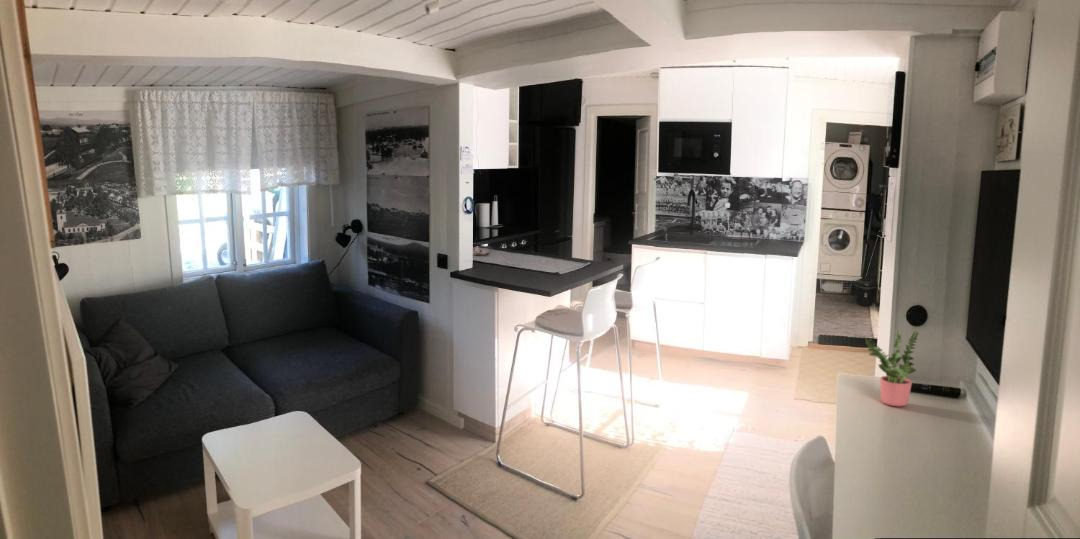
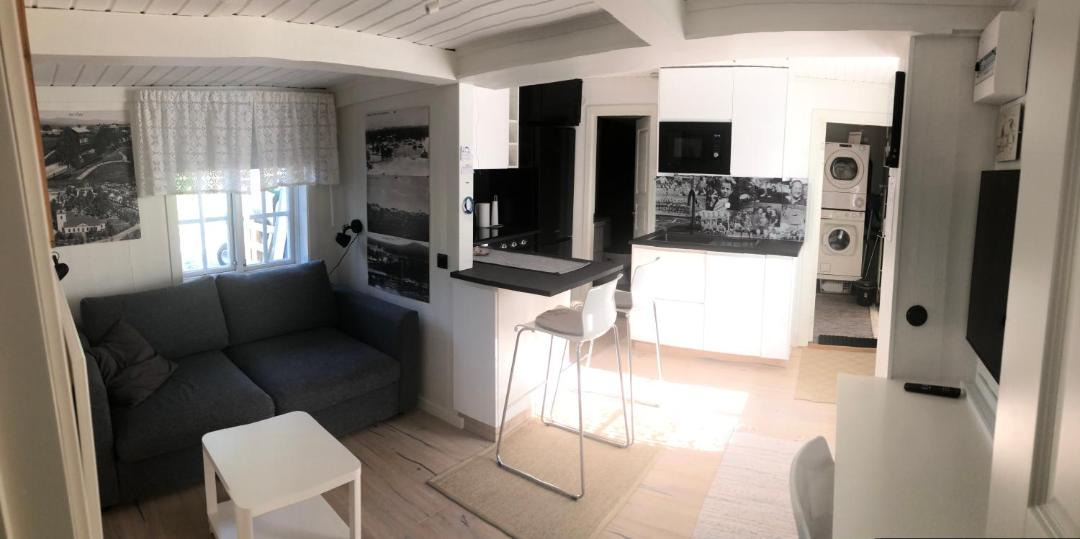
- potted plant [863,329,920,408]
